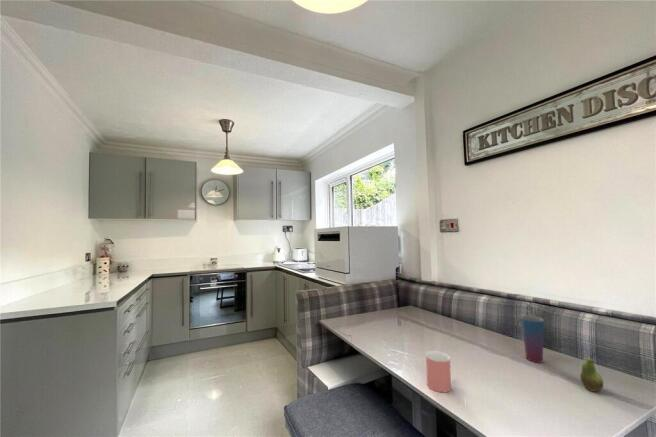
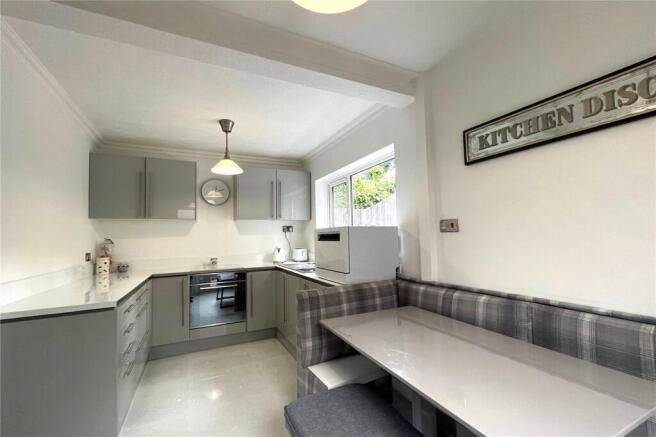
- cup [520,315,545,364]
- cup [425,350,452,393]
- fruit [579,352,604,393]
